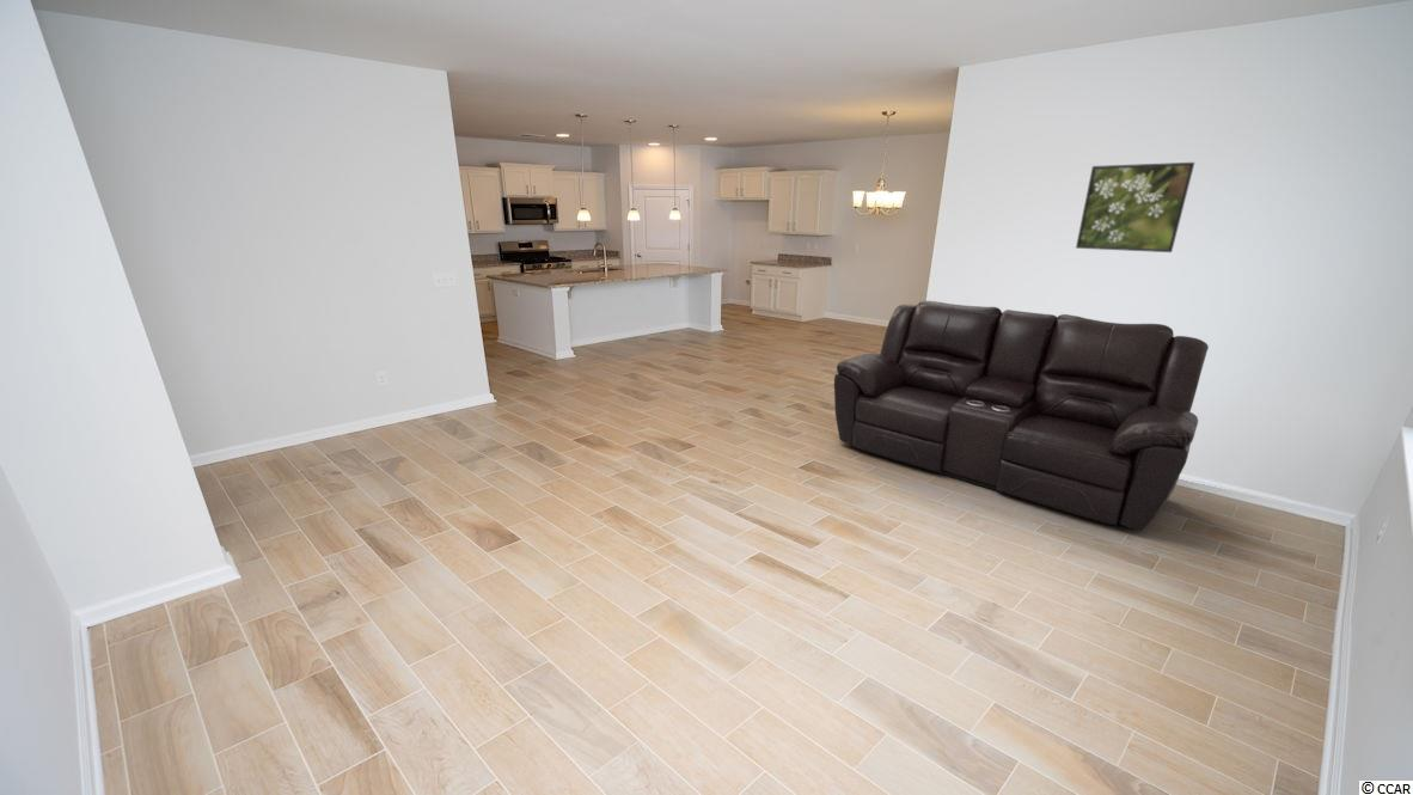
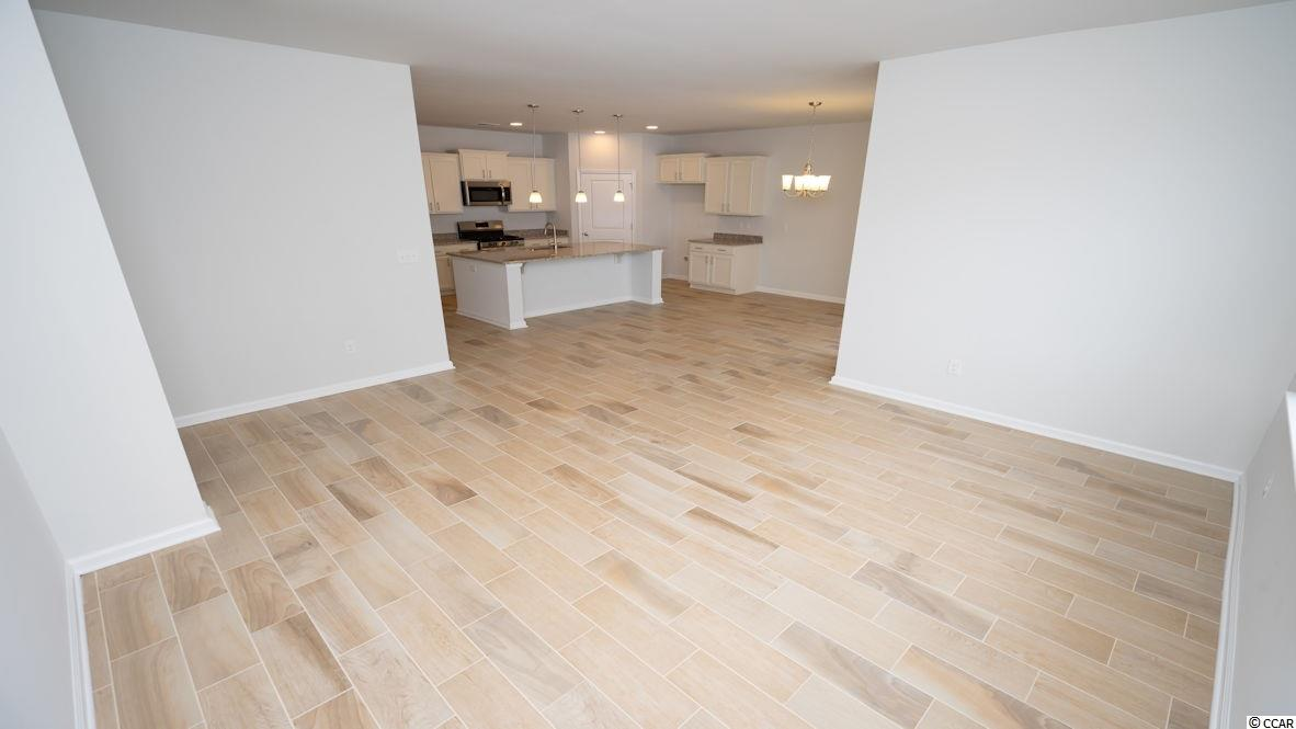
- sofa [833,300,1210,531]
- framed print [1075,161,1195,253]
